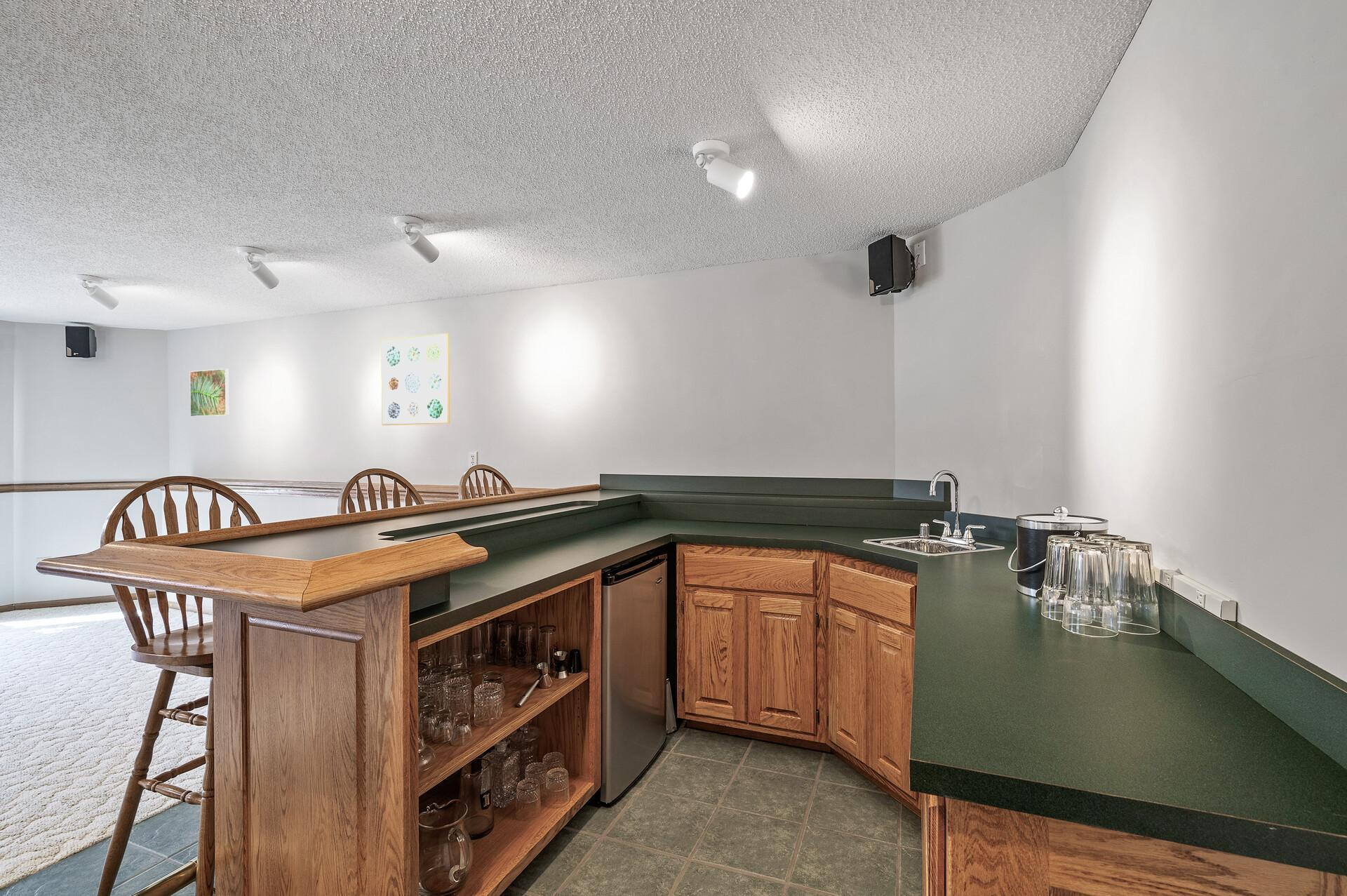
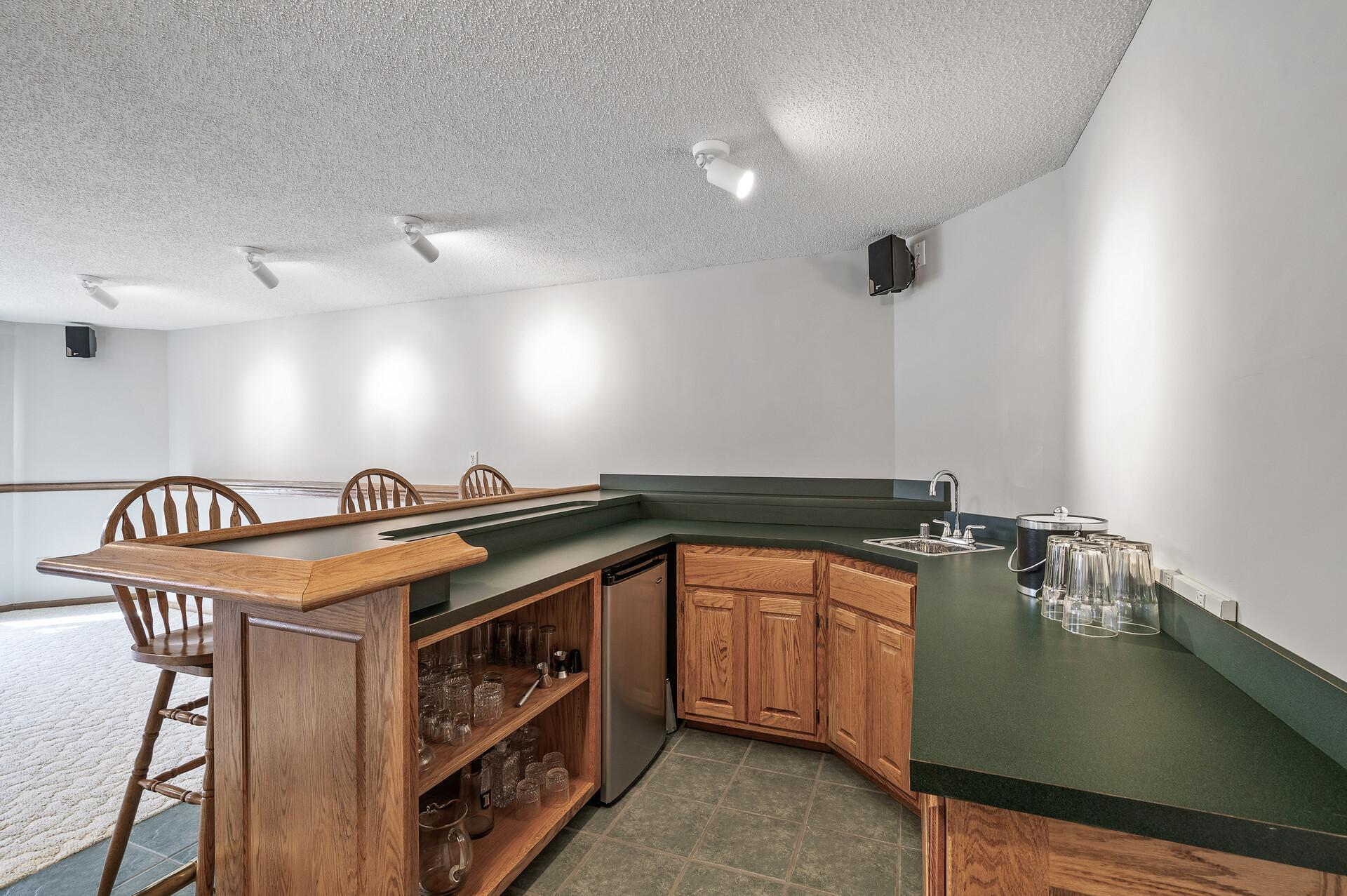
- wall art [380,333,450,426]
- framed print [189,368,230,417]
